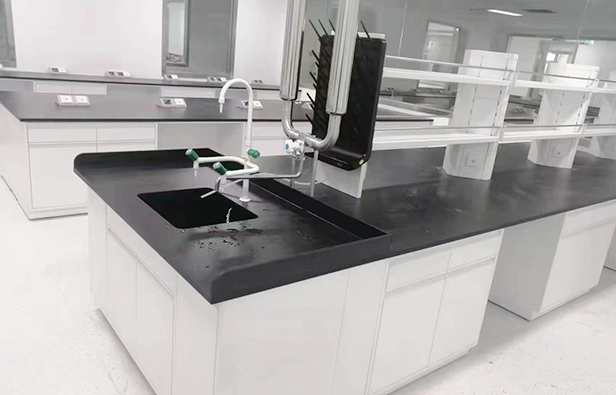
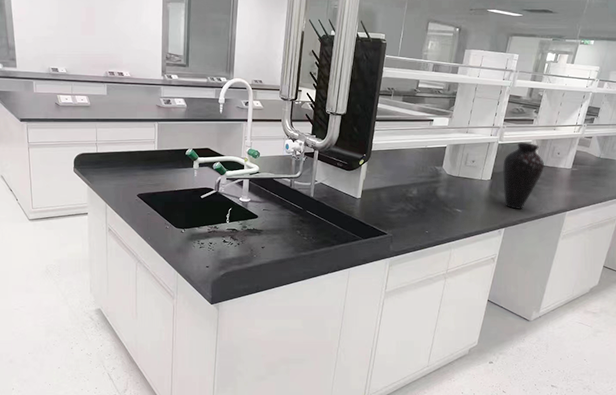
+ vase [503,142,545,210]
